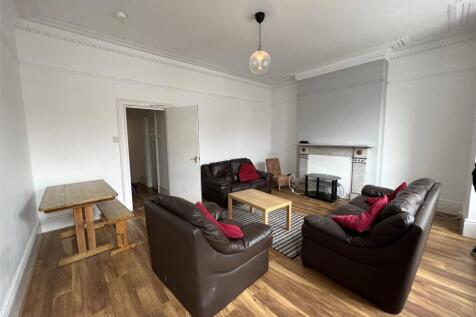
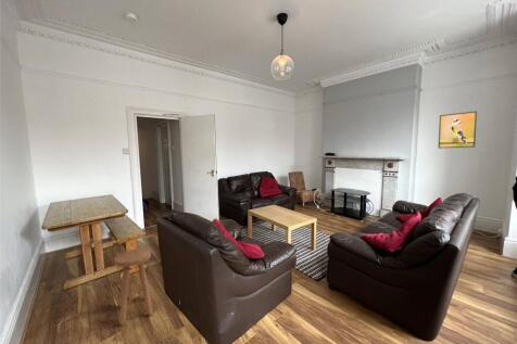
+ stool [113,247,154,326]
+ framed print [438,111,478,149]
